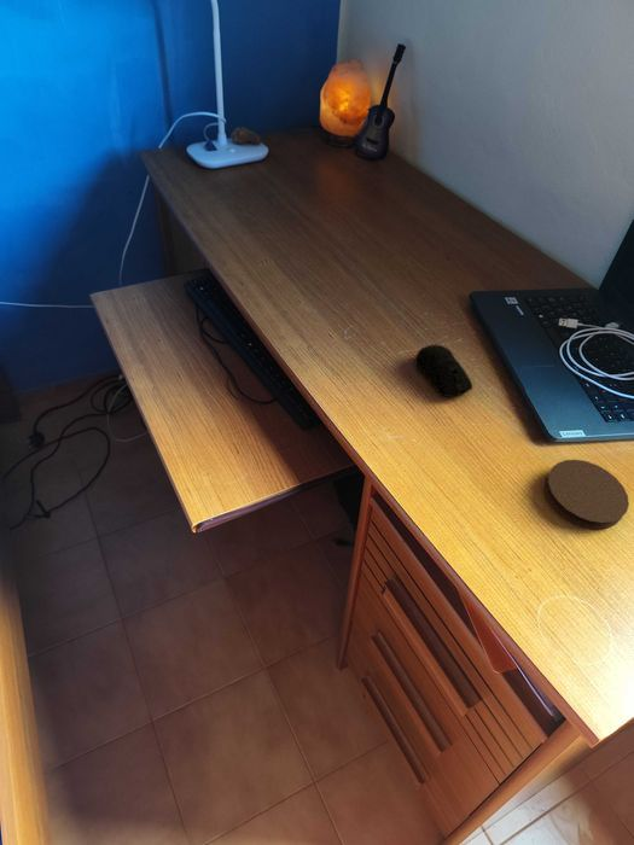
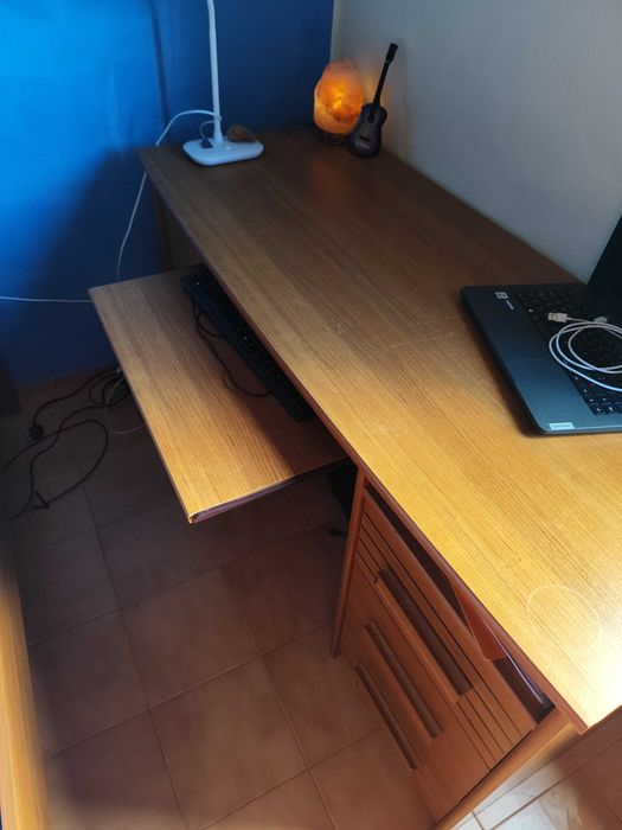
- coaster [543,459,630,530]
- computer mouse [414,344,473,398]
